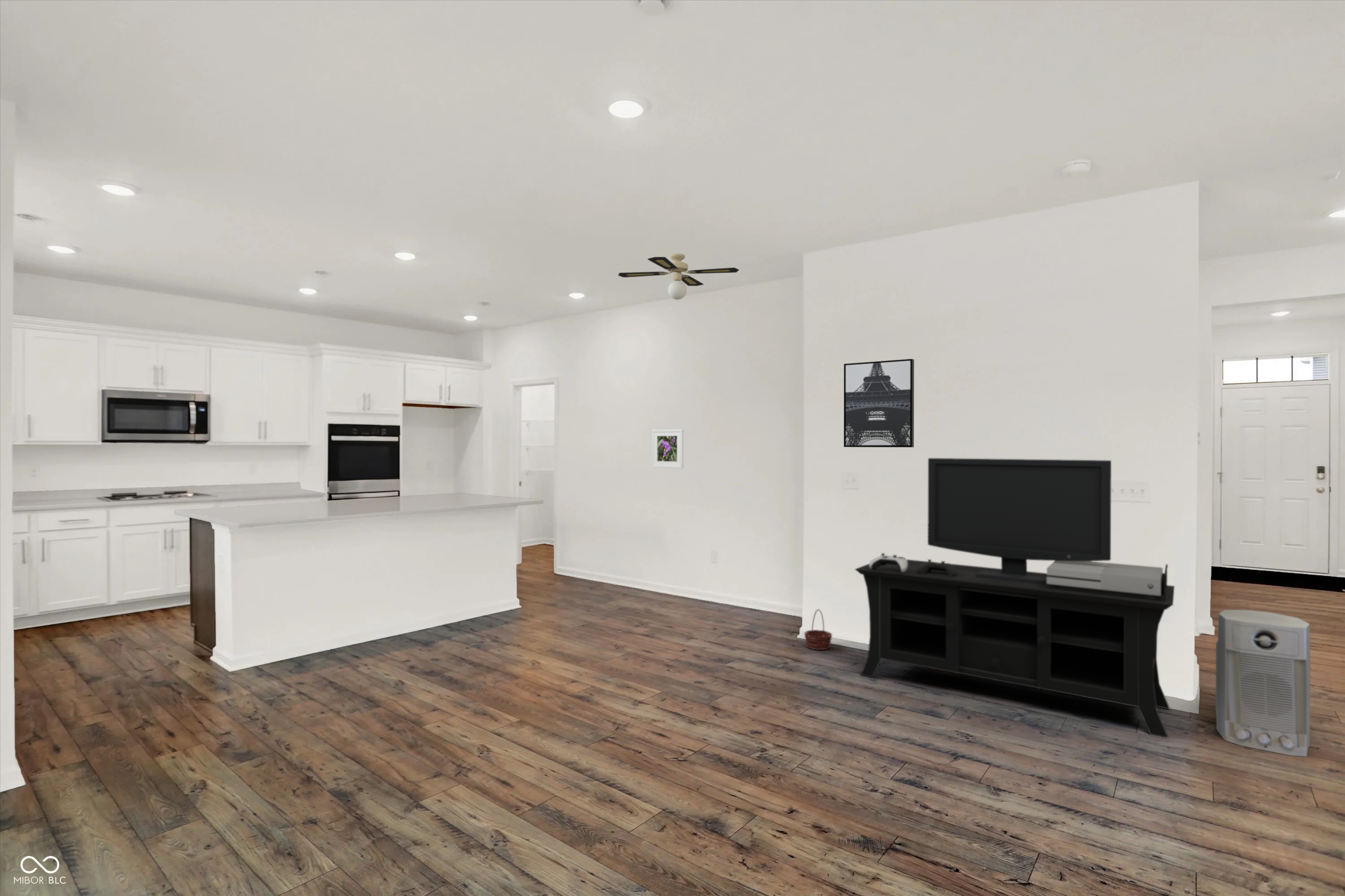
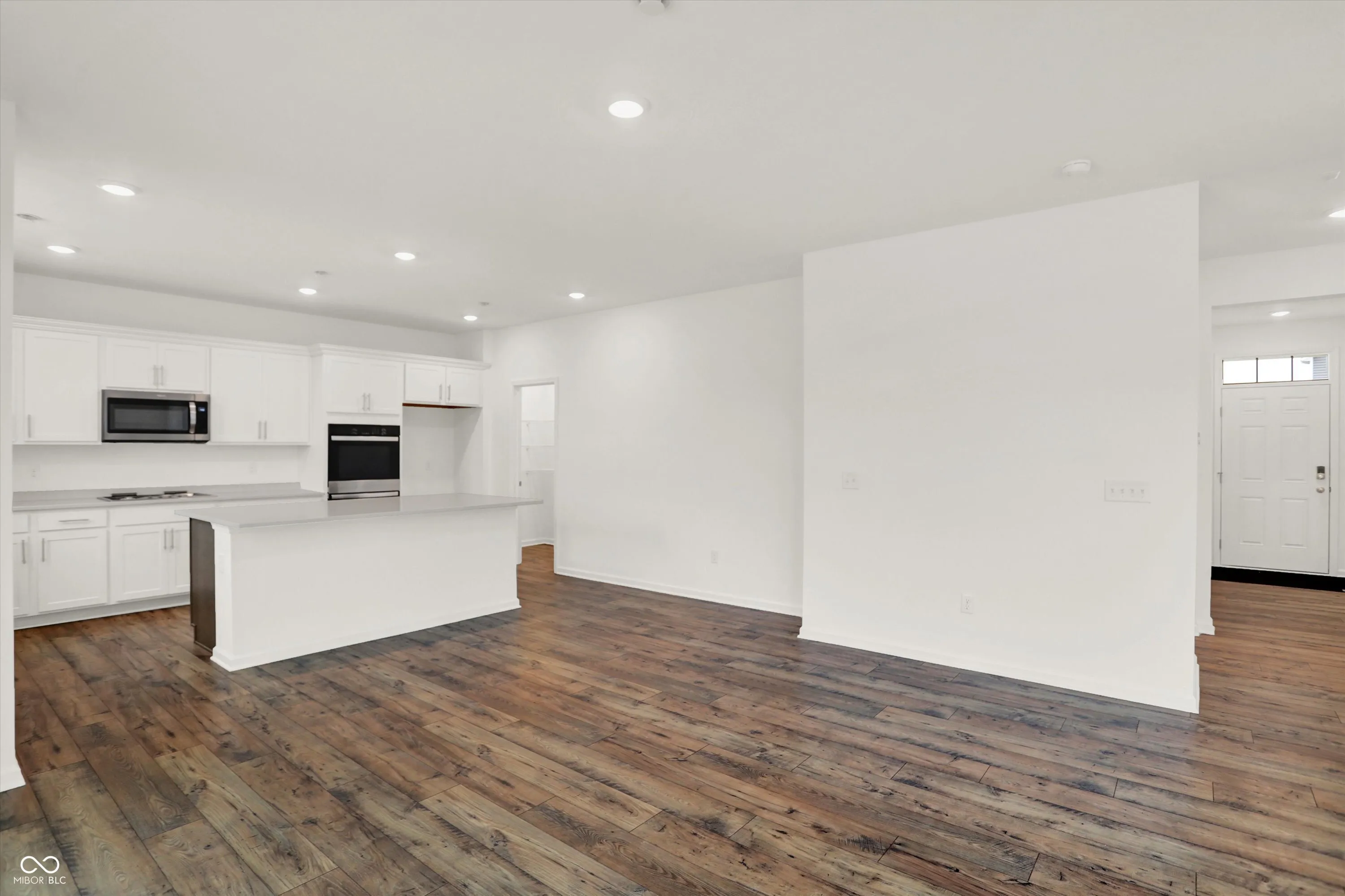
- air purifier [1215,609,1311,757]
- wall art [843,359,915,448]
- media console [854,458,1175,739]
- basket [803,609,833,650]
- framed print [651,429,684,469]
- ceiling fan [618,253,739,300]
